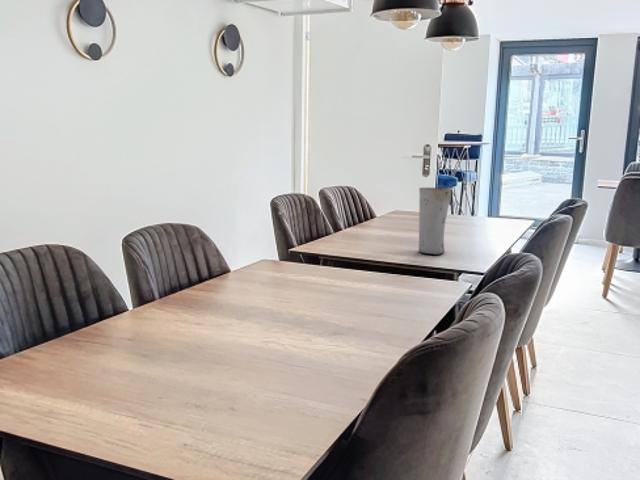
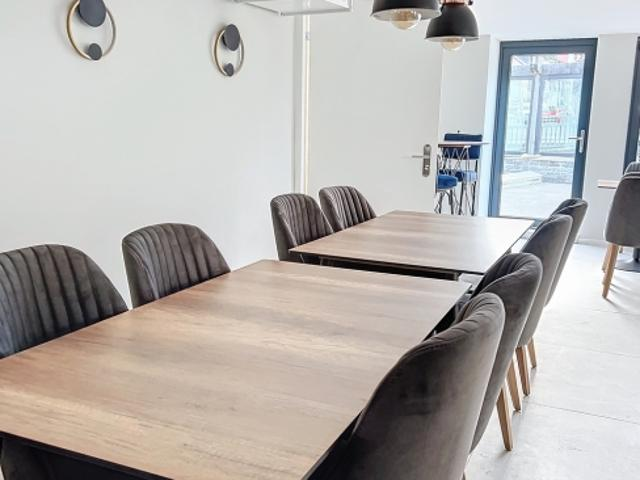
- vase [418,187,452,256]
